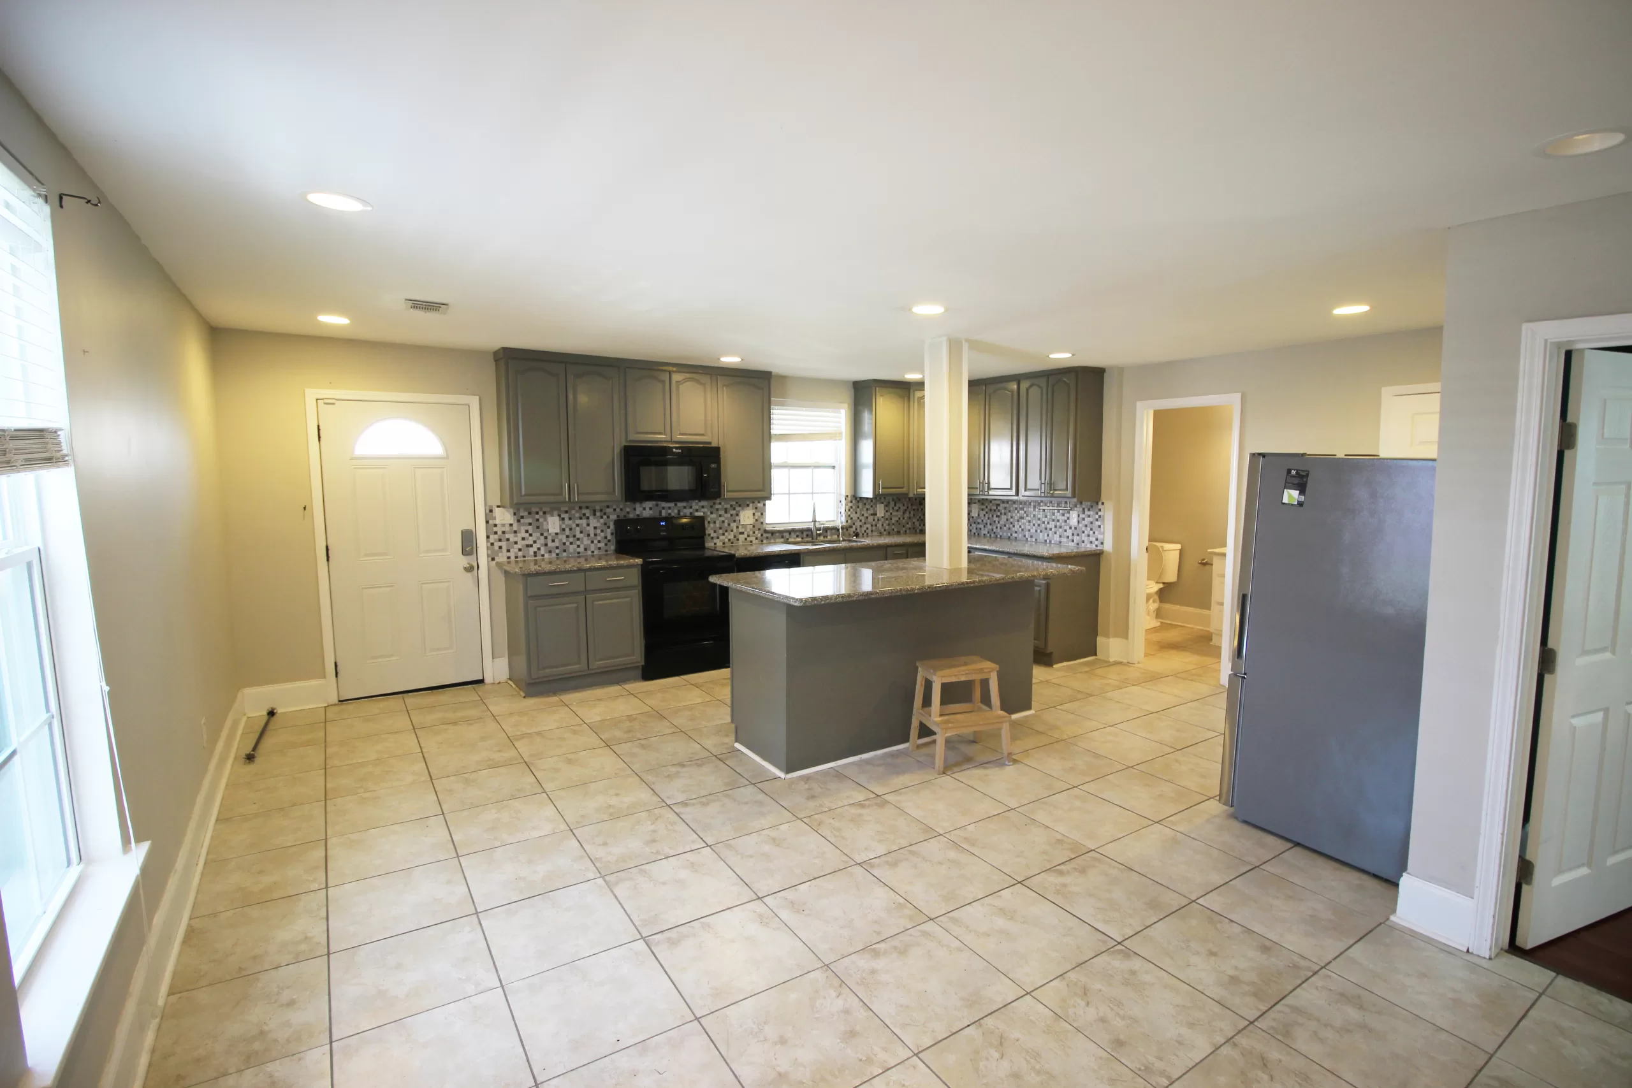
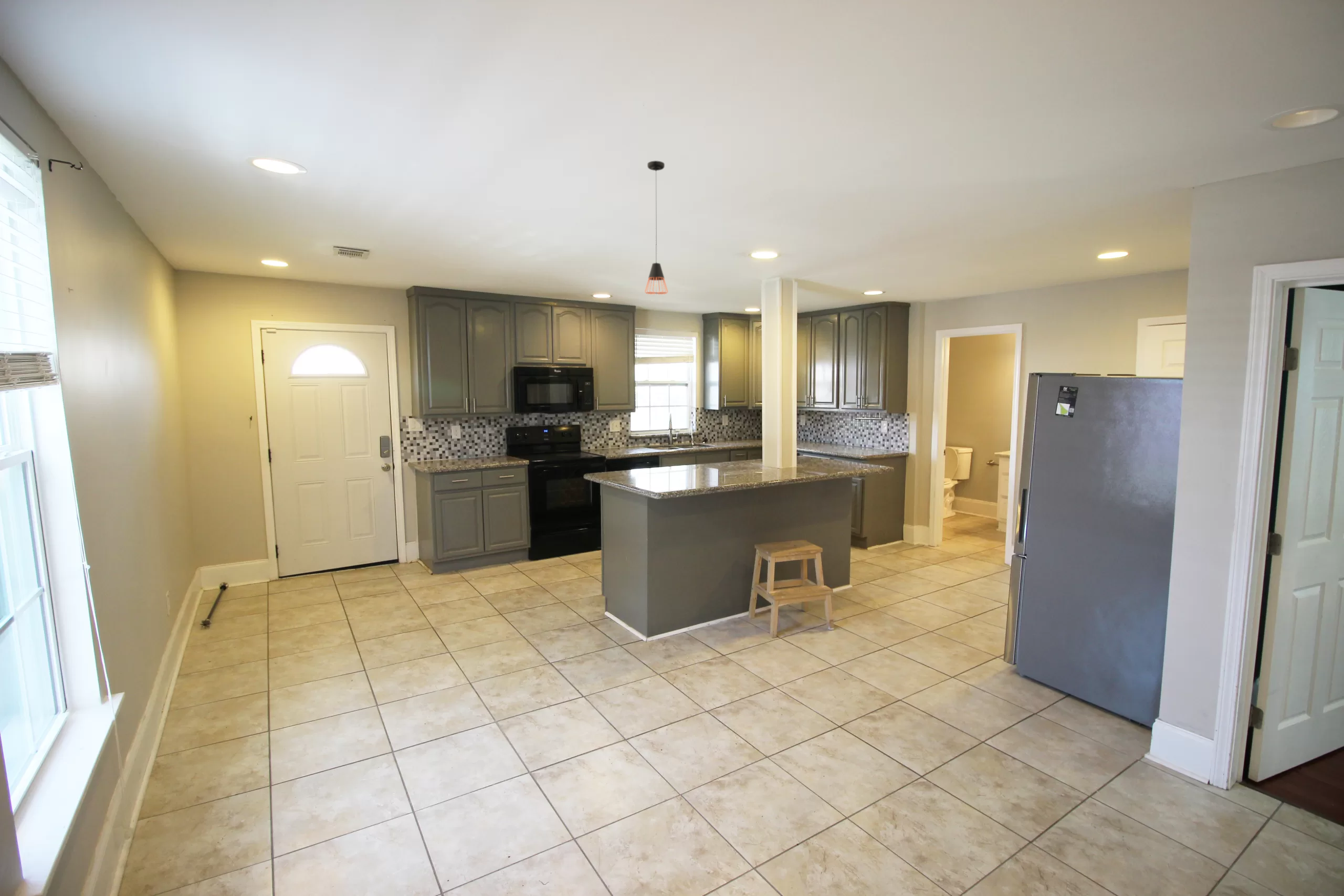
+ pendant light [644,160,668,296]
